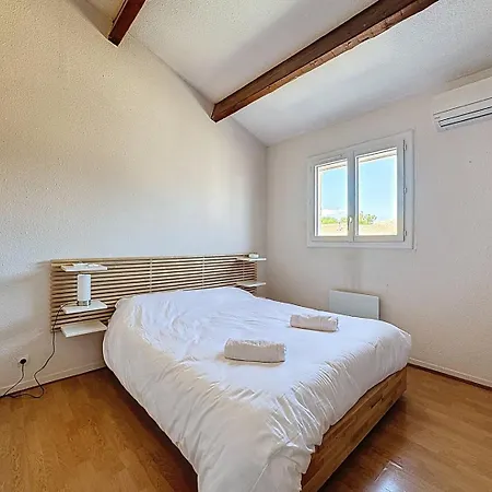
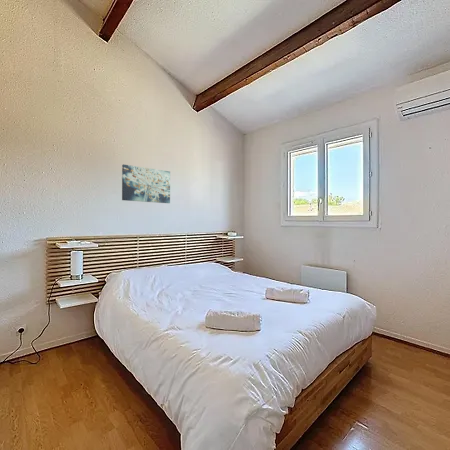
+ wall art [121,164,171,204]
